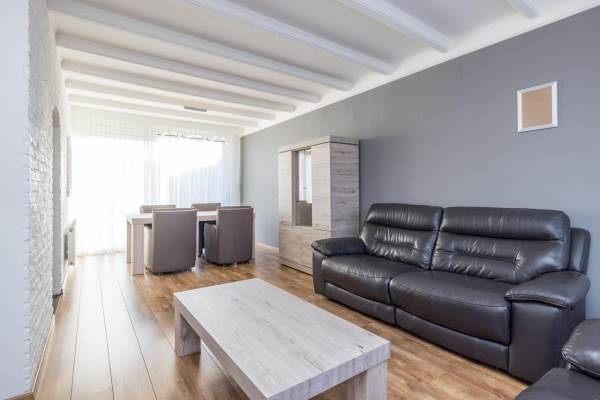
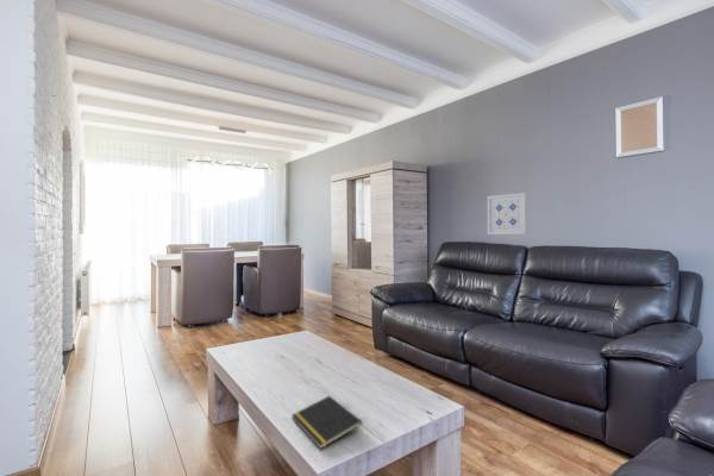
+ notepad [290,395,363,450]
+ wall art [487,192,528,236]
